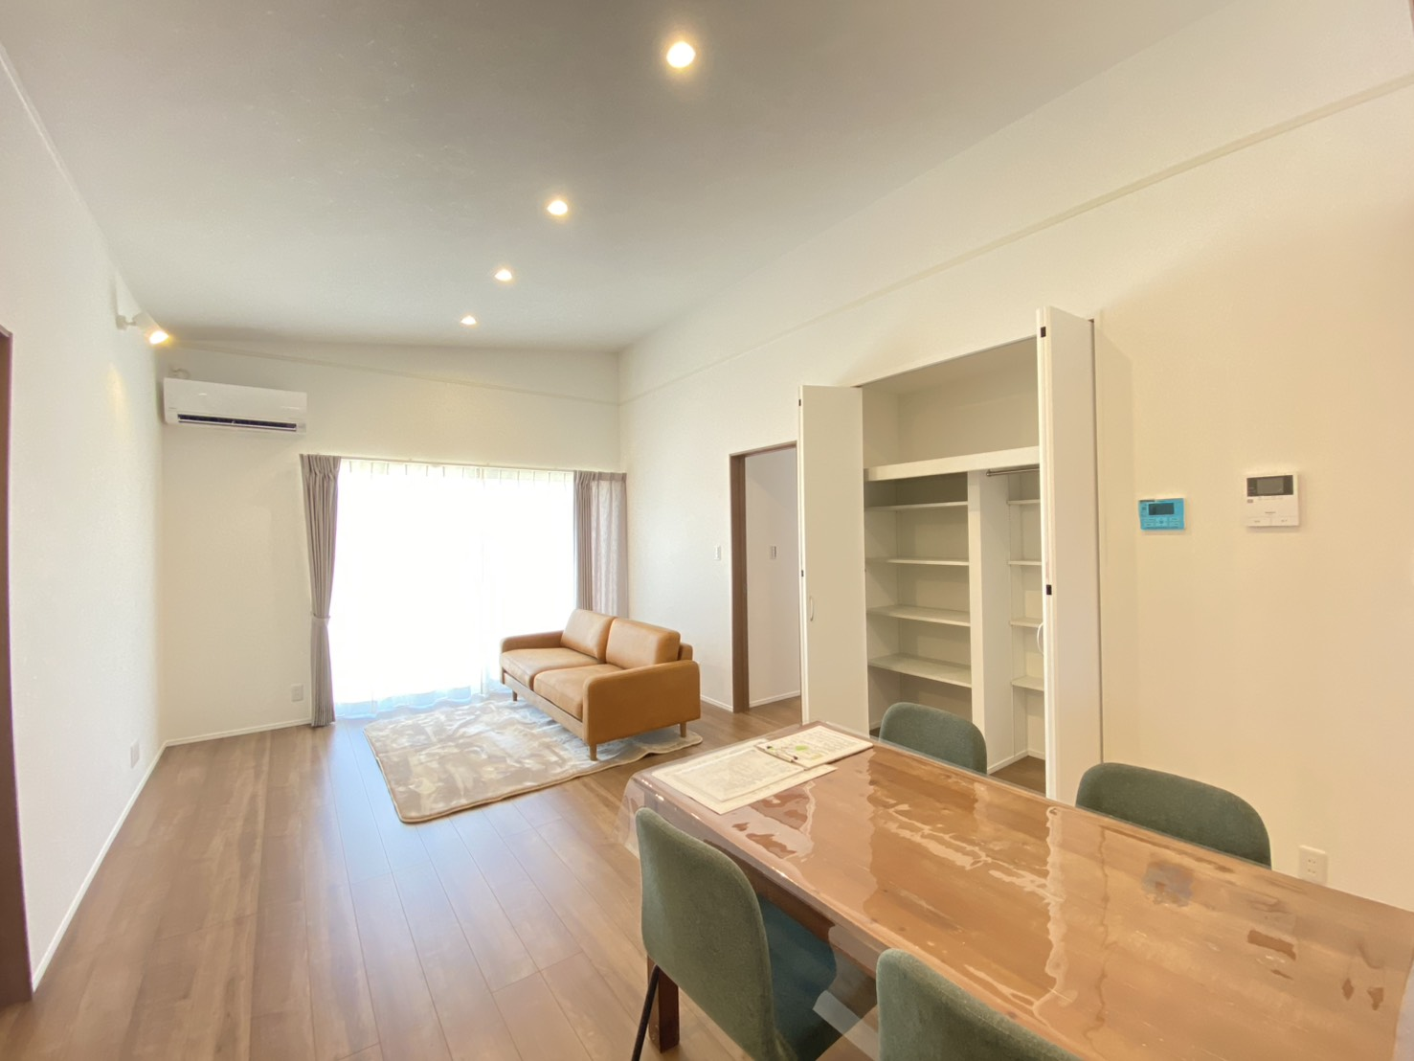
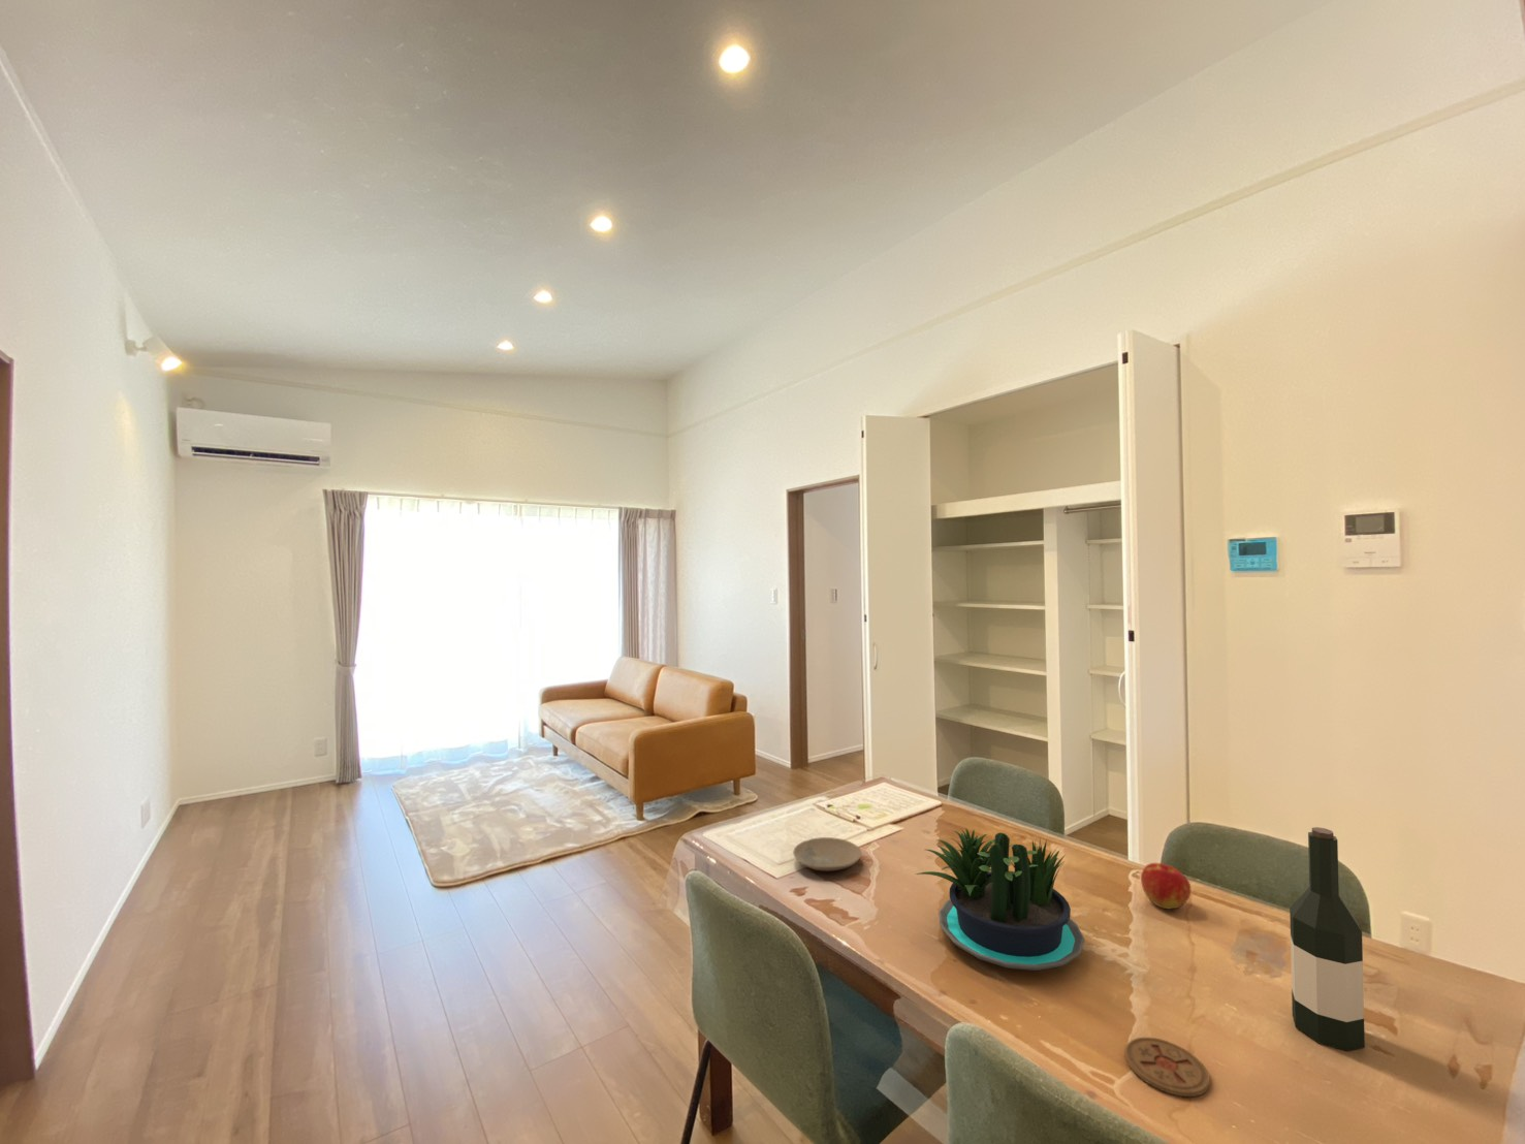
+ apple [1140,862,1191,910]
+ wine bottle [1288,826,1366,1053]
+ plate [792,836,862,872]
+ potted plant [915,827,1085,972]
+ coaster [1125,1037,1211,1097]
